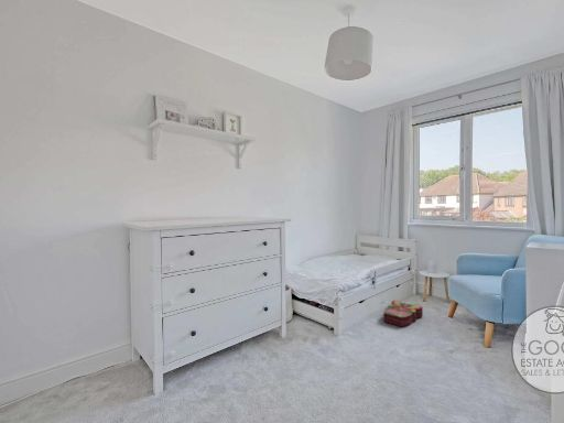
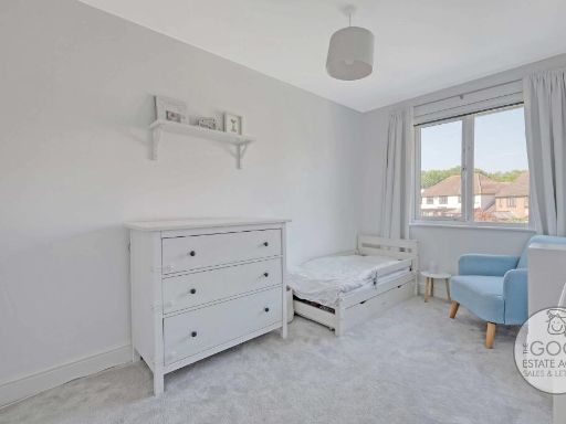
- toy box [382,300,424,327]
